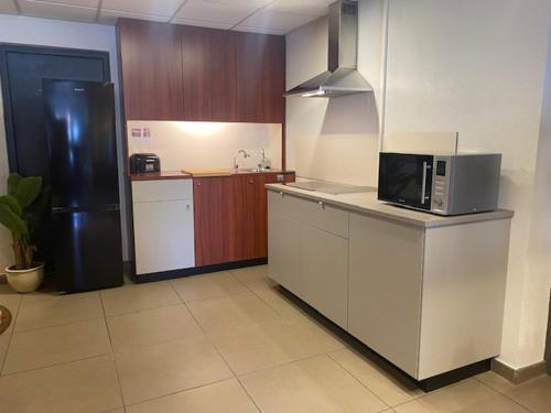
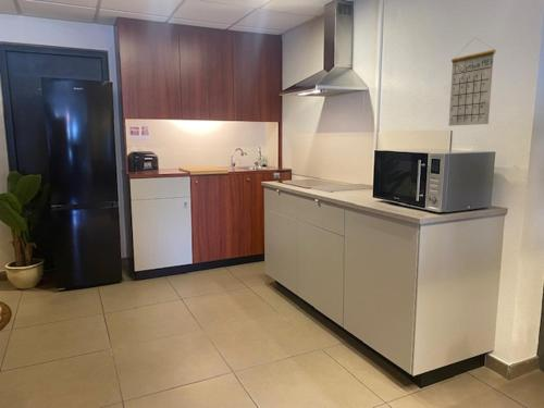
+ calendar [447,36,496,127]
